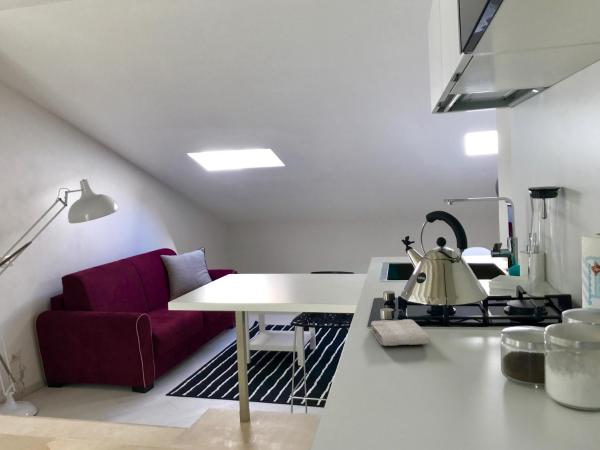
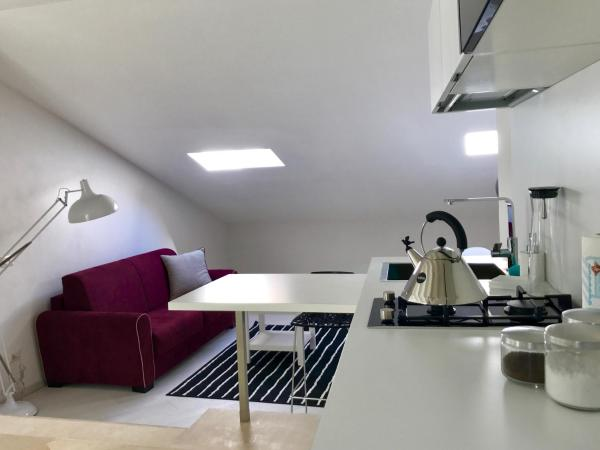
- washcloth [370,318,432,347]
